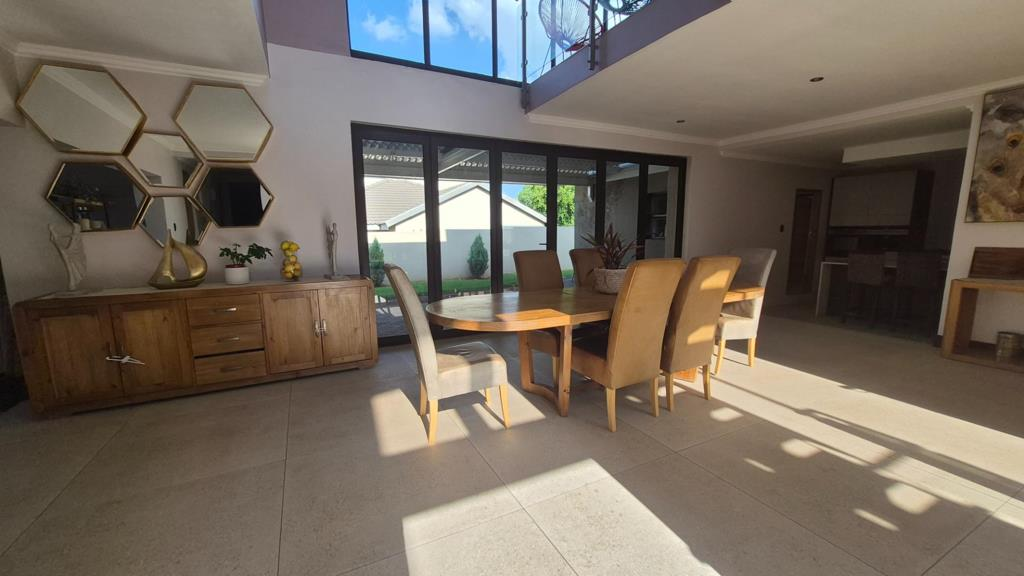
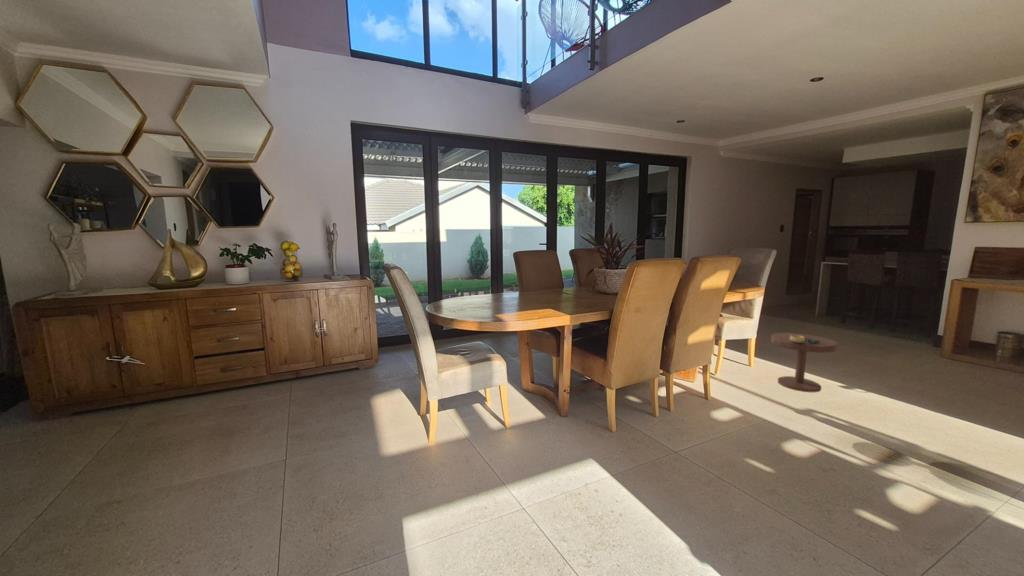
+ side table [770,332,839,393]
